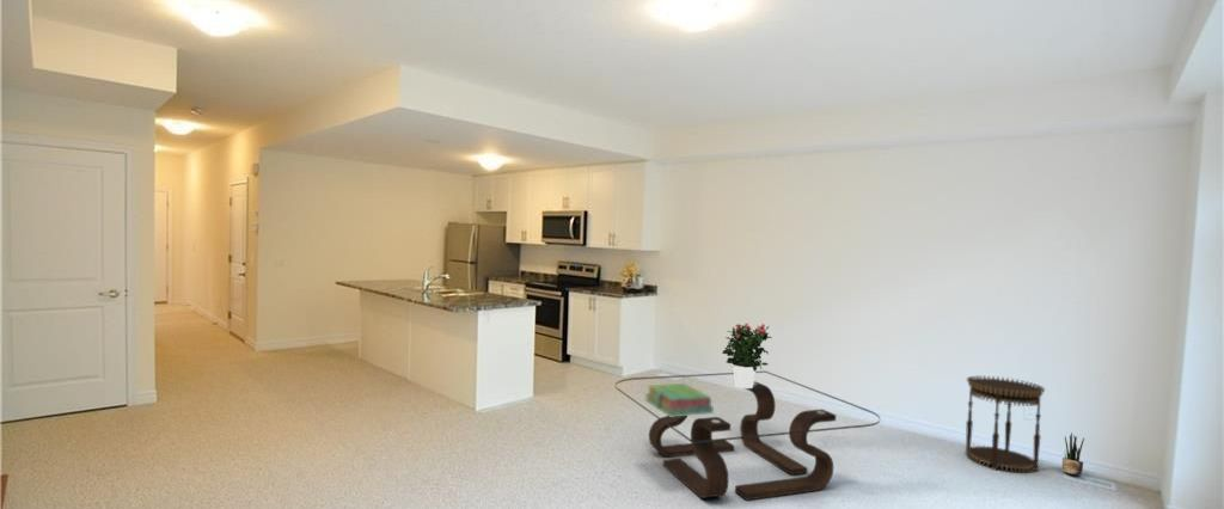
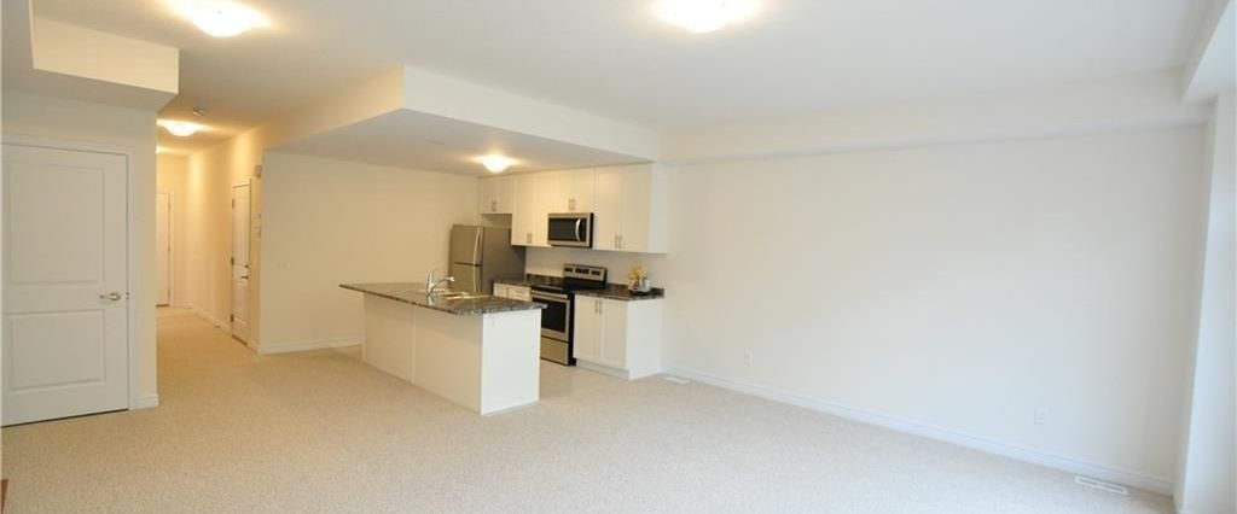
- side table [965,375,1046,473]
- coffee table [614,370,881,502]
- potted plant [1061,431,1085,477]
- potted flower [721,323,773,390]
- stack of books [644,382,715,417]
